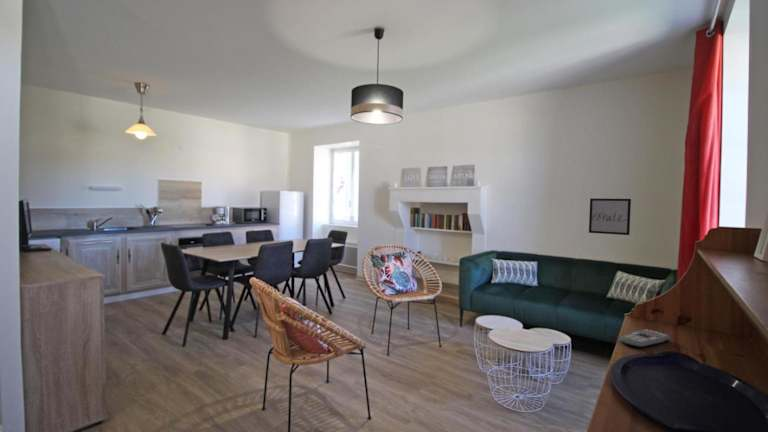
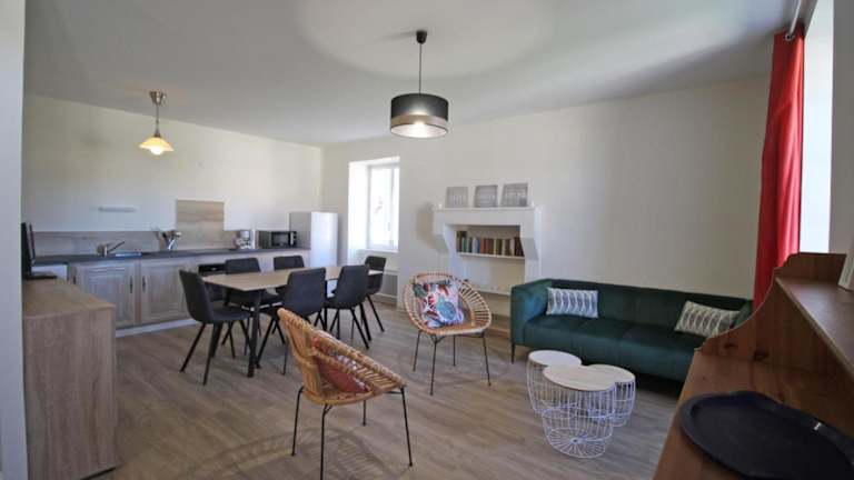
- wall art [588,198,632,236]
- remote control [619,328,671,349]
